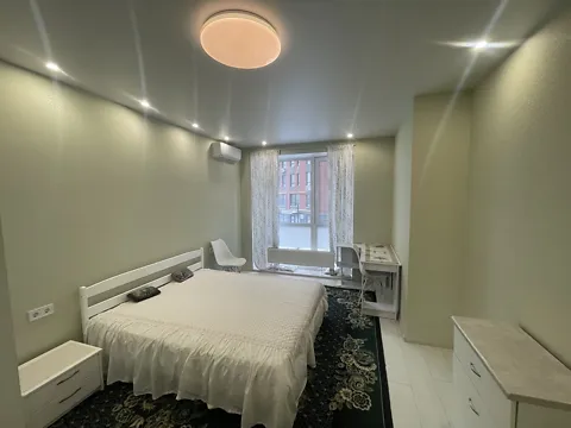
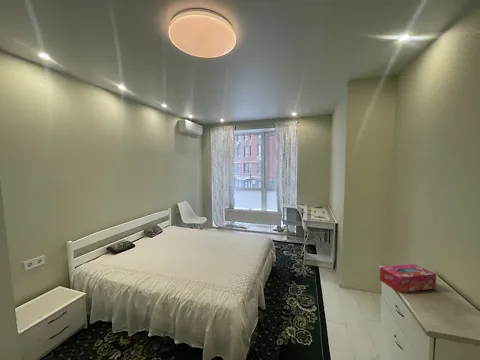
+ tissue box [378,263,437,293]
